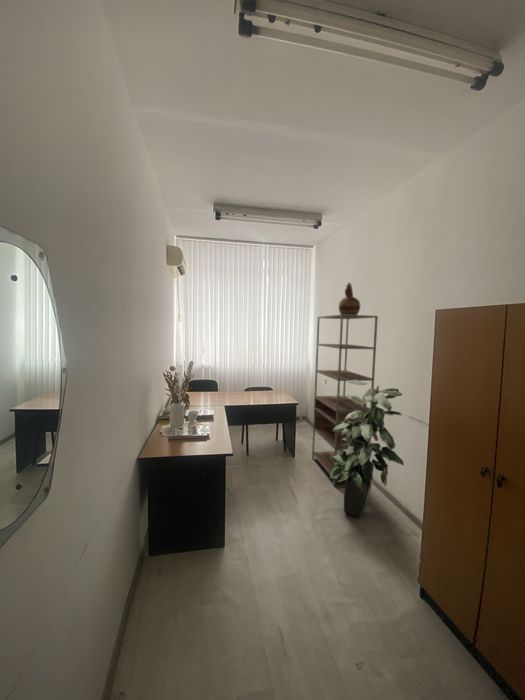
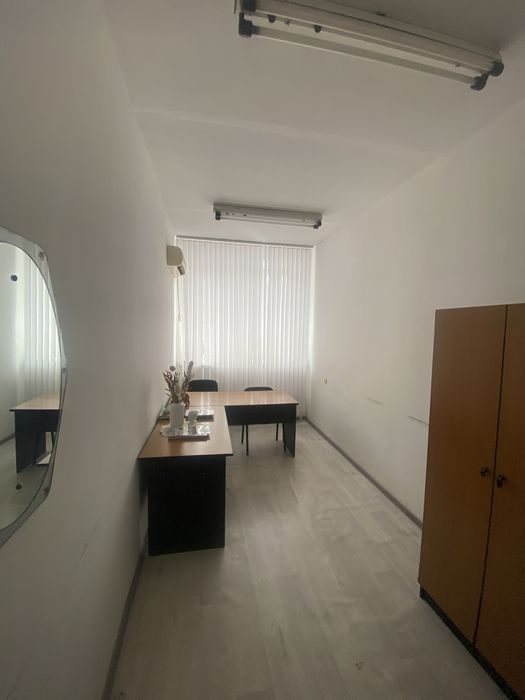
- ceramic vessel [338,282,361,315]
- indoor plant [329,380,405,519]
- shelving unit [311,314,379,486]
